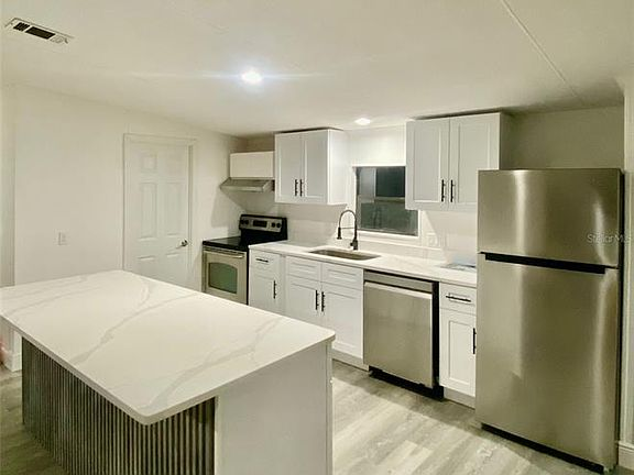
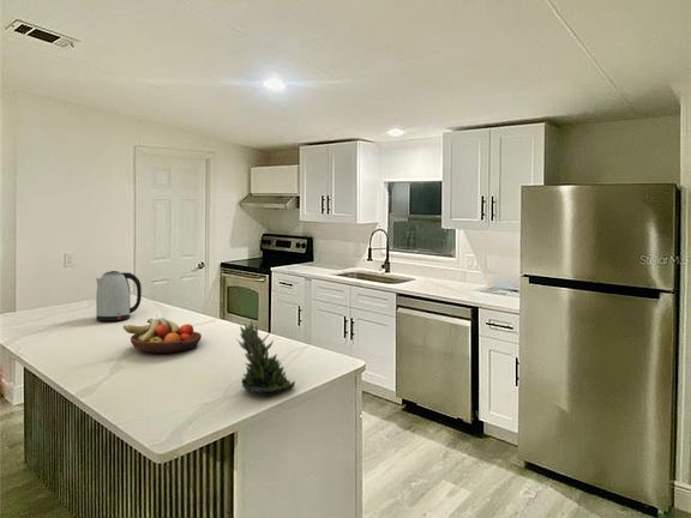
+ fruit bowl [122,317,203,354]
+ succulent plant [235,320,296,396]
+ kettle [95,270,143,321]
